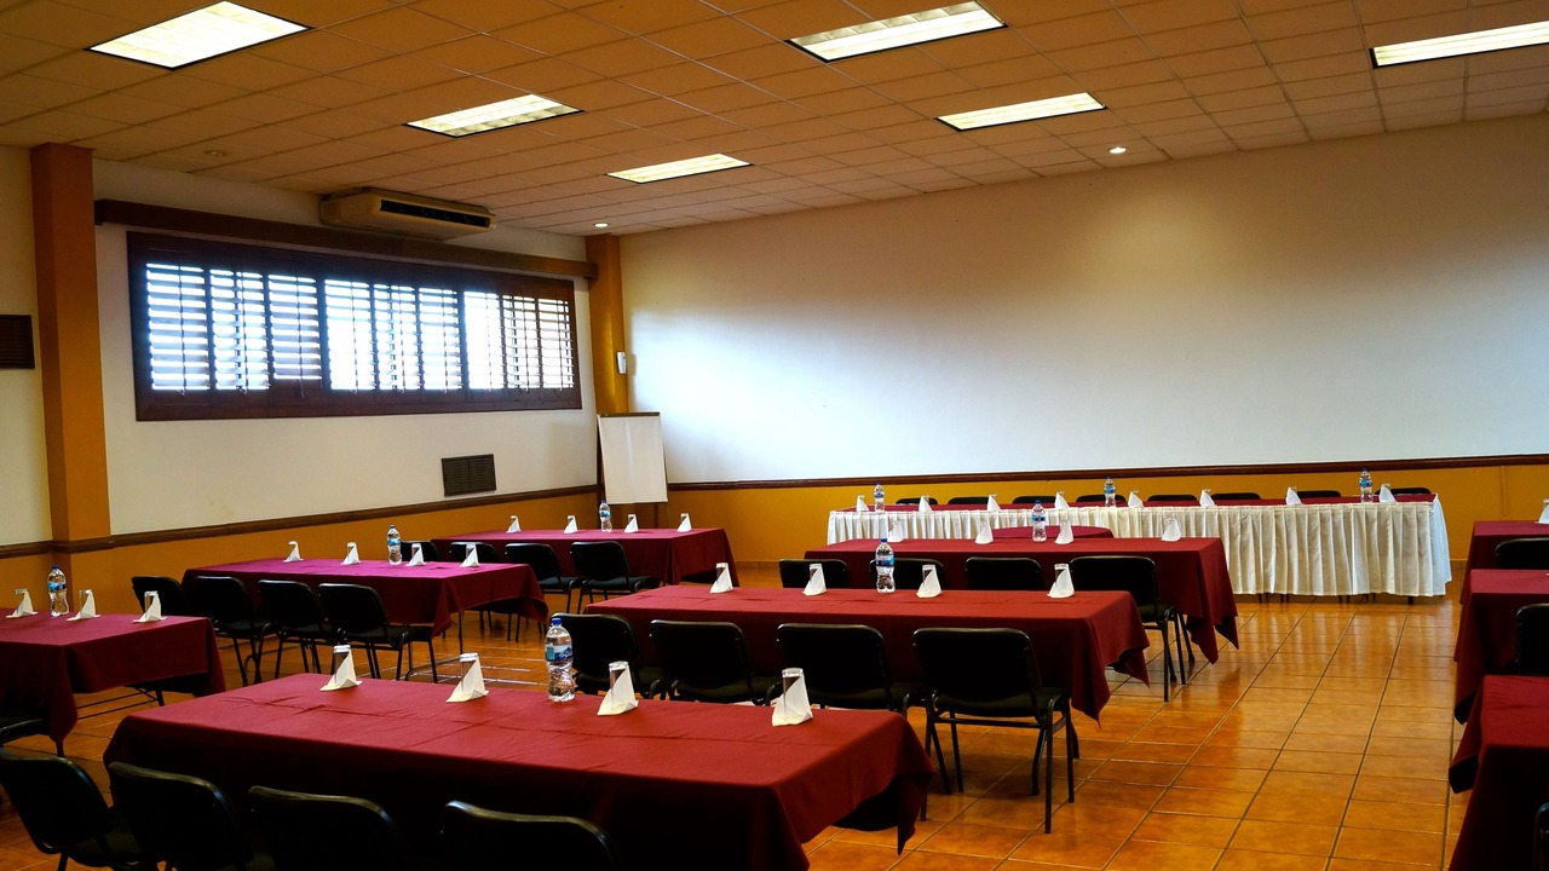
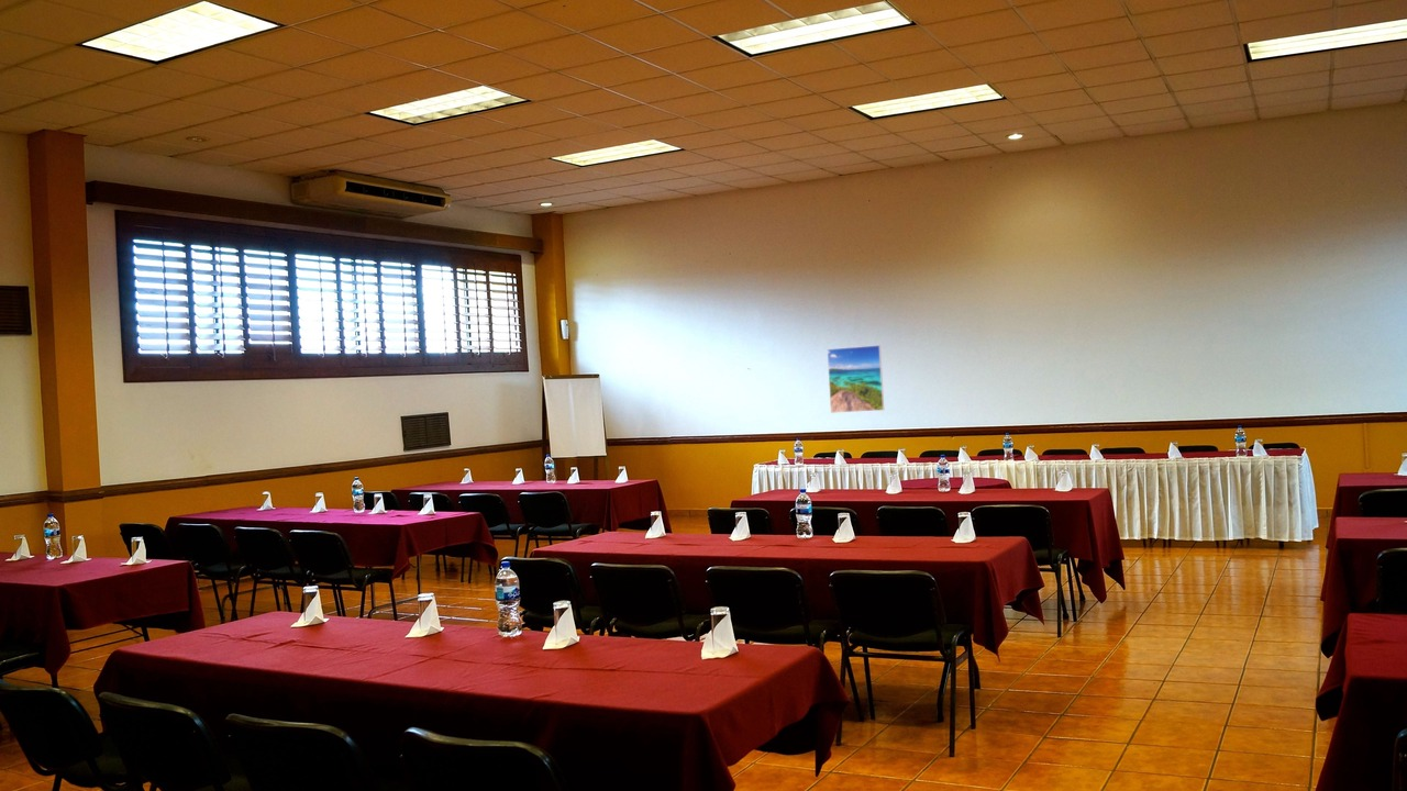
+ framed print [827,344,885,414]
